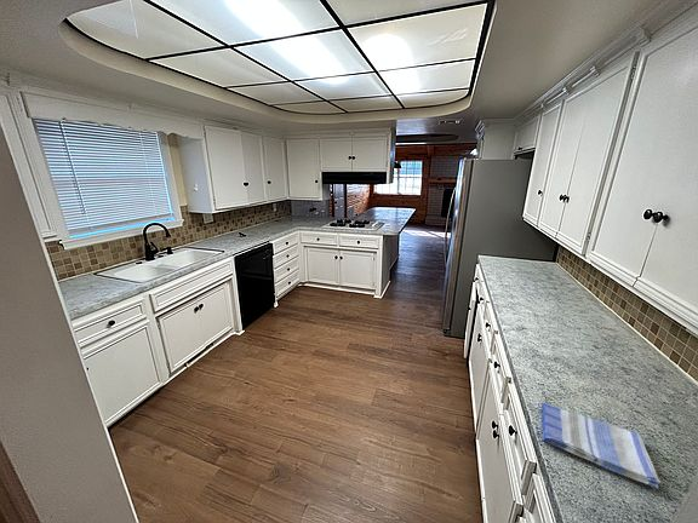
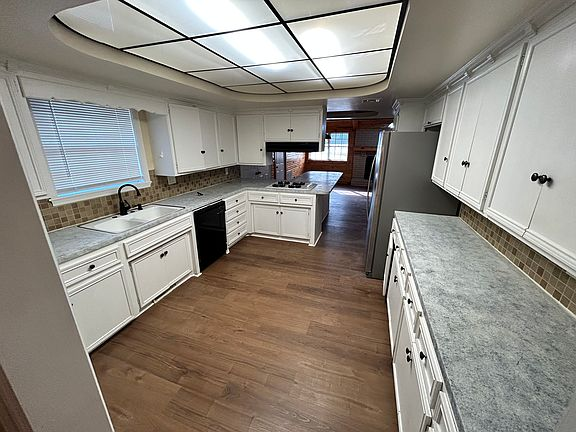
- dish towel [540,401,663,489]
